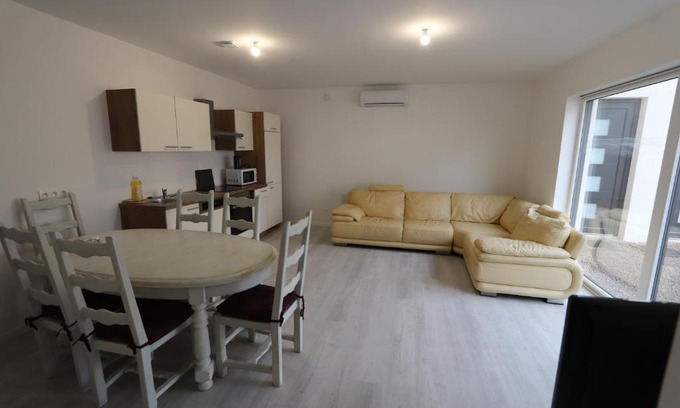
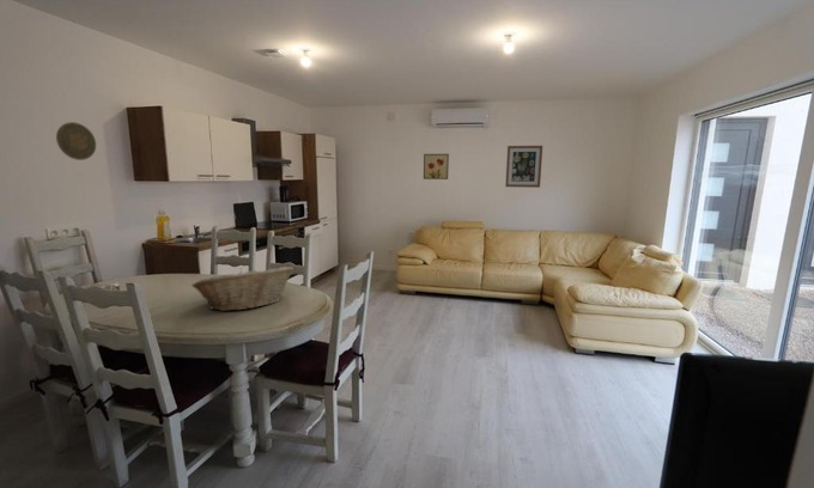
+ decorative plate [55,121,97,161]
+ wall art [504,145,543,189]
+ fruit basket [190,266,294,312]
+ wall art [423,153,450,181]
